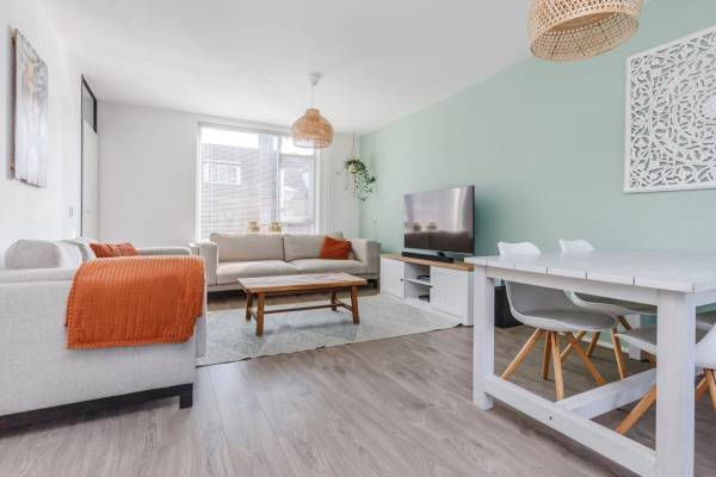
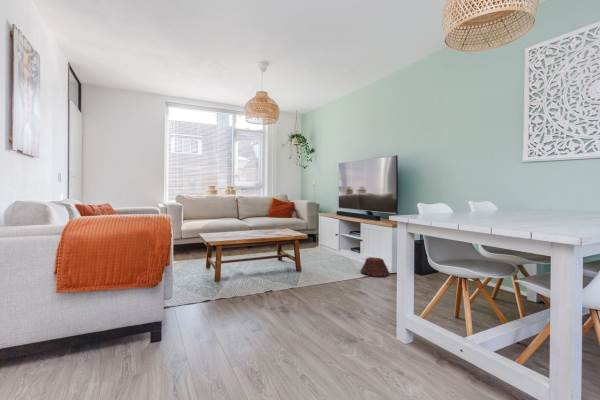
+ woven basket [359,256,391,278]
